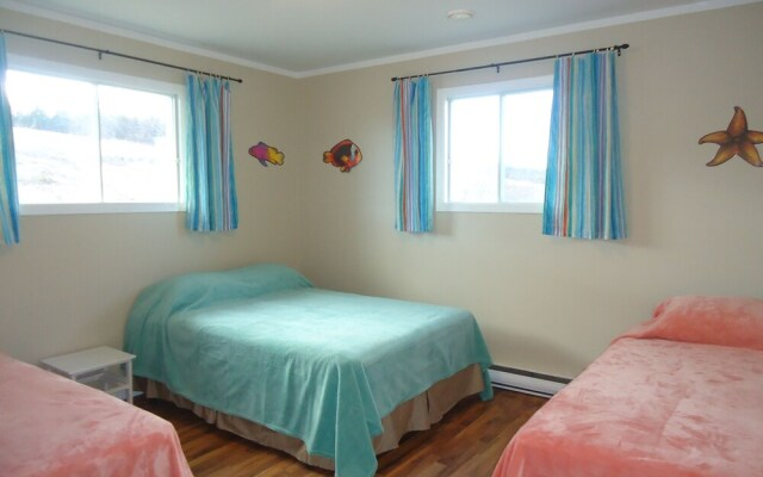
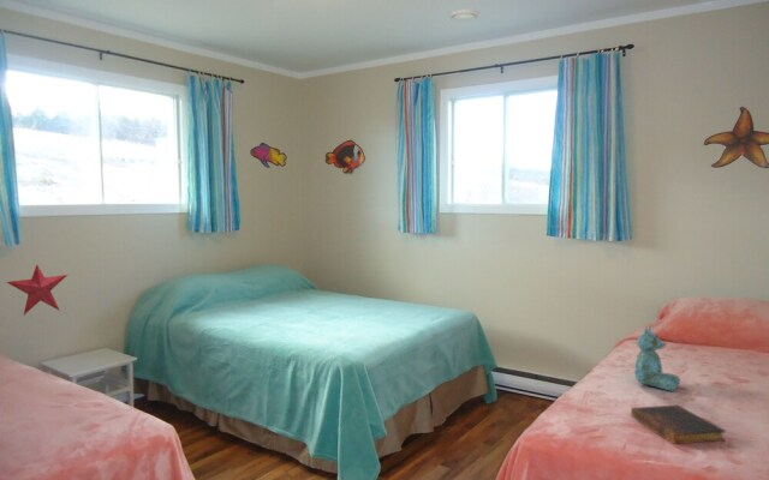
+ book [630,404,727,445]
+ stuffed bear [633,324,681,392]
+ decorative star [6,263,68,316]
